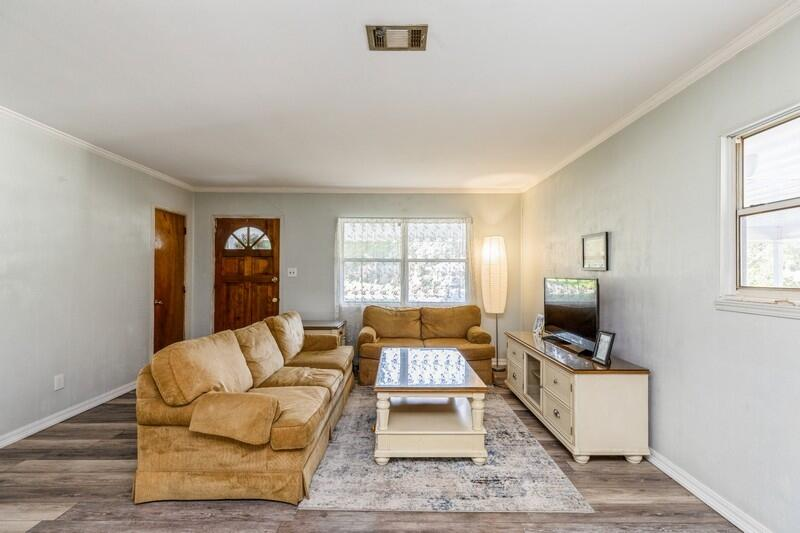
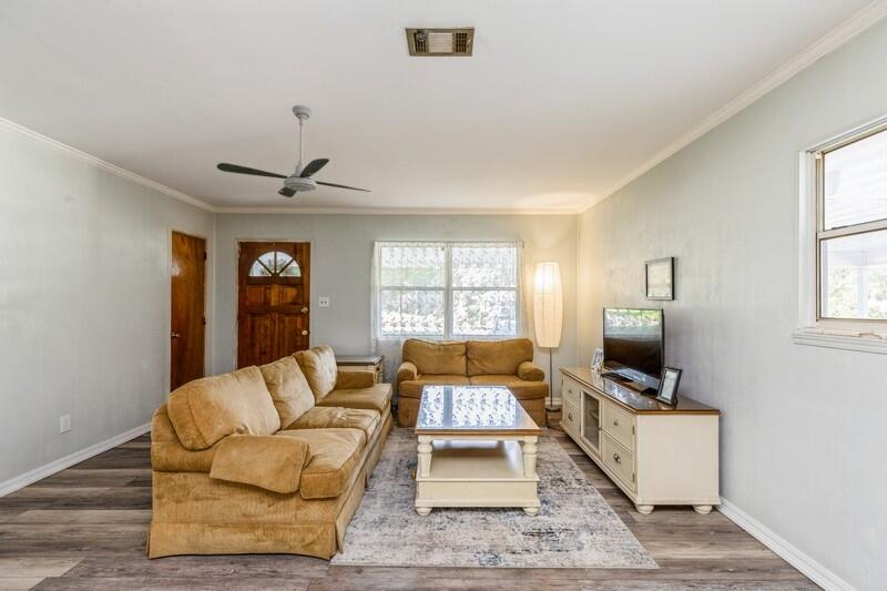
+ ceiling fan [216,104,373,198]
